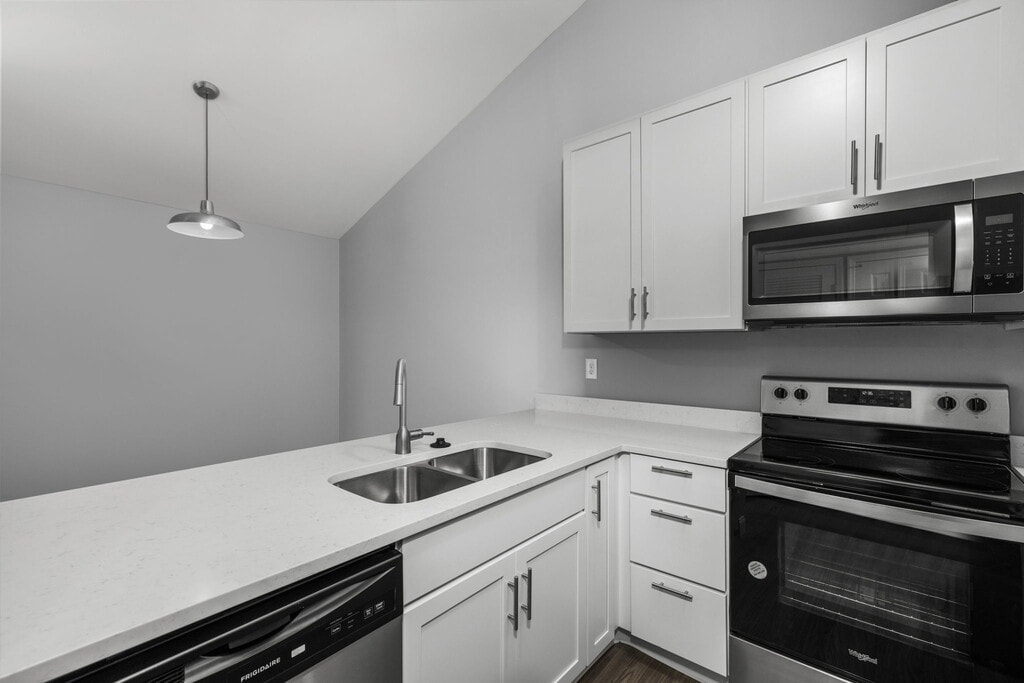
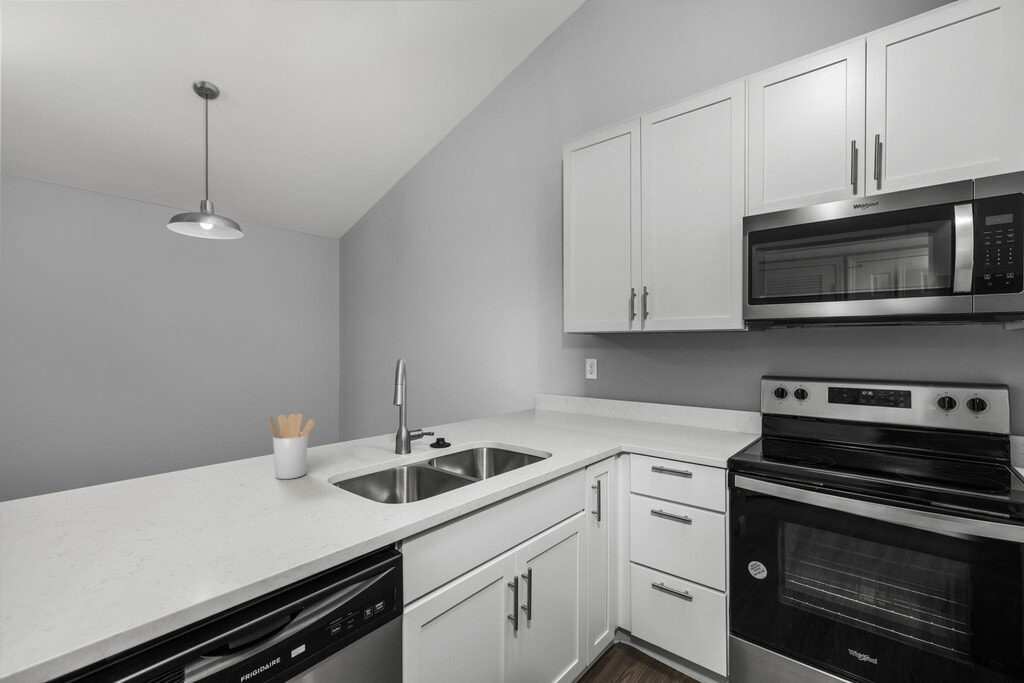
+ utensil holder [268,413,316,480]
